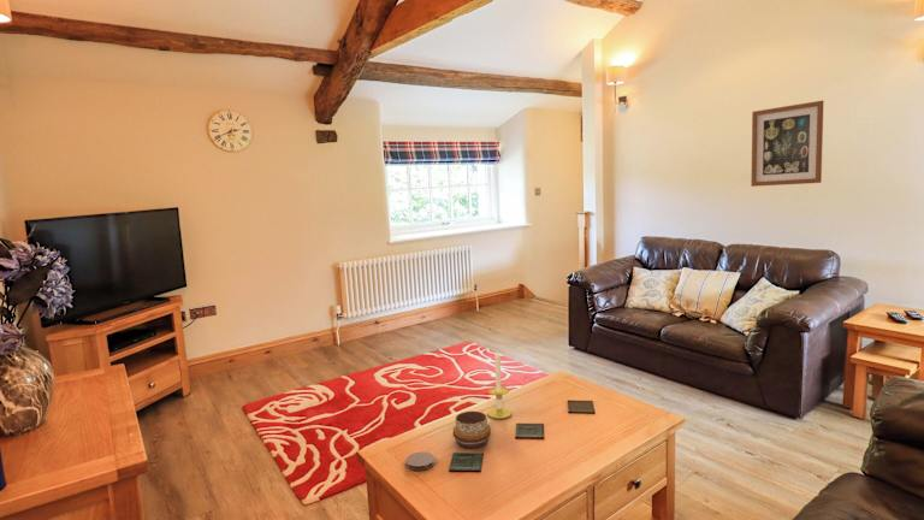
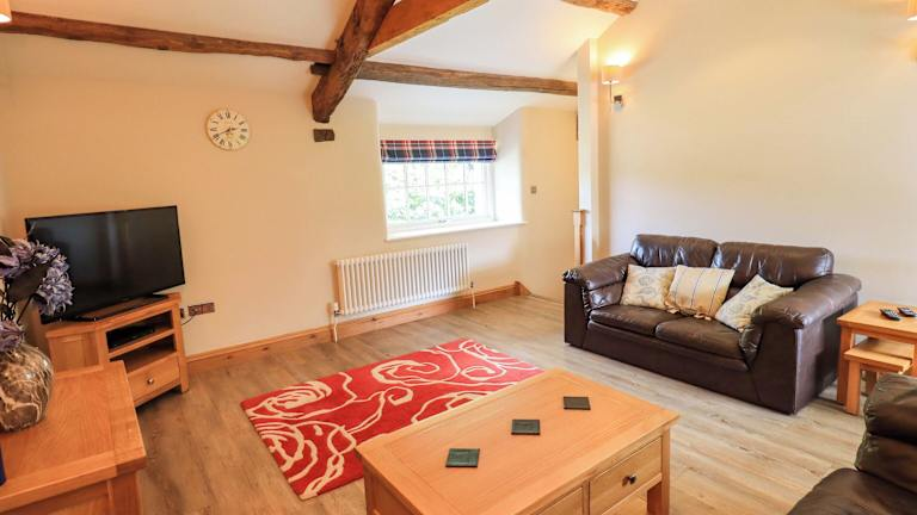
- decorative bowl [452,410,492,449]
- coaster [404,450,436,472]
- candle [486,350,514,420]
- wall art [750,100,825,188]
